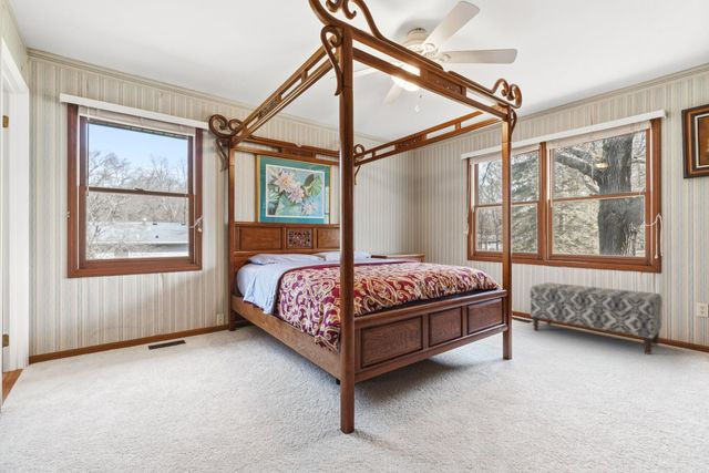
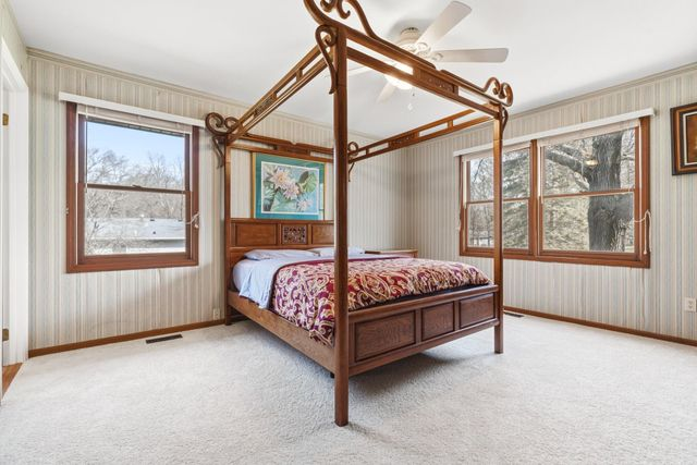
- bench [528,281,664,356]
